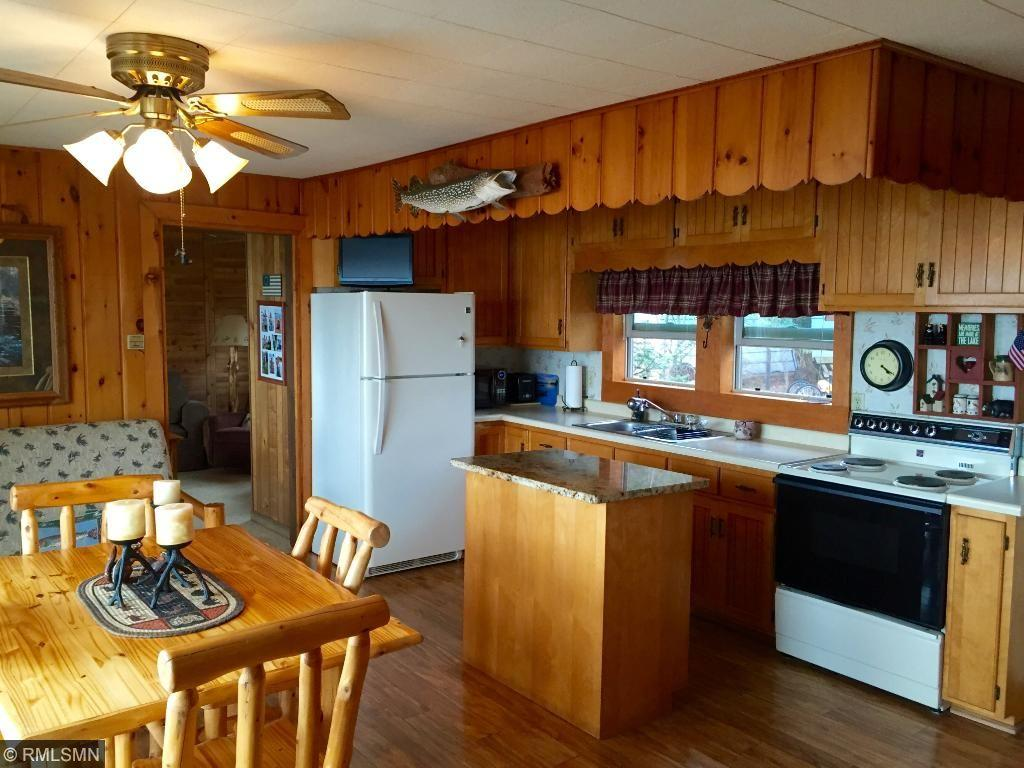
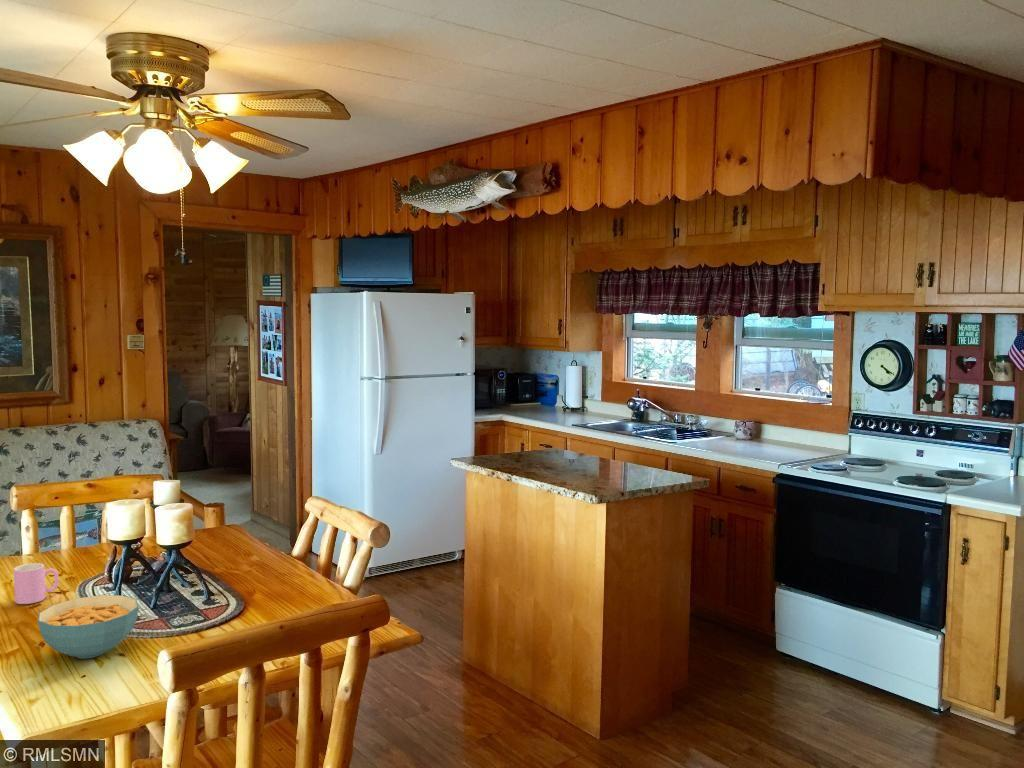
+ cereal bowl [37,594,139,659]
+ cup [13,562,59,605]
